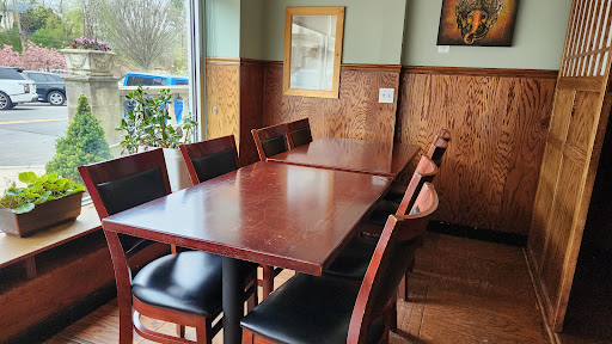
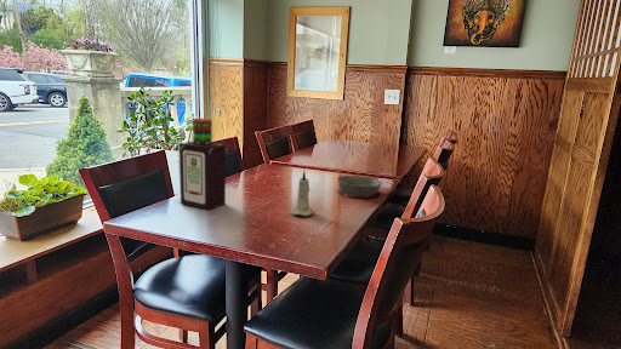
+ candle [290,170,314,217]
+ bowl [337,174,383,198]
+ bottle [178,118,227,211]
